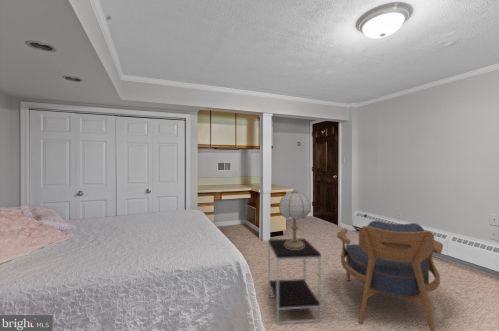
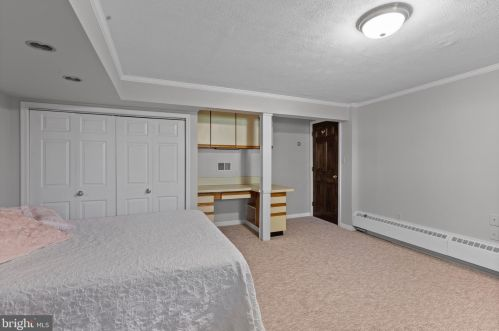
- side table [267,237,322,326]
- armchair [336,220,444,331]
- table lamp [278,188,312,249]
